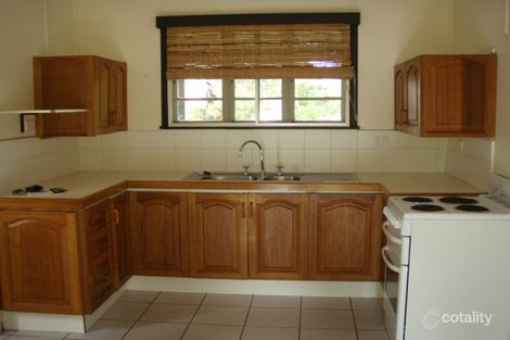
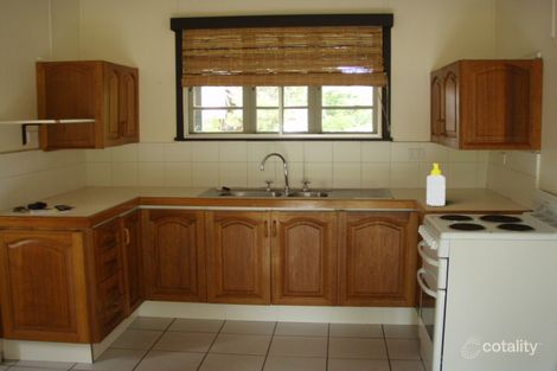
+ soap bottle [425,162,447,206]
